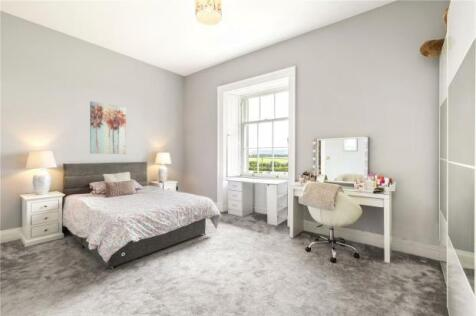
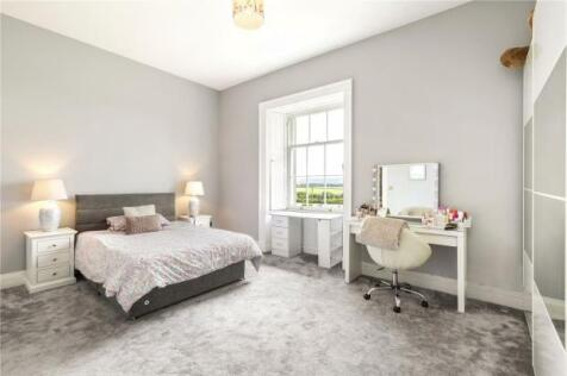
- wall art [89,100,127,155]
